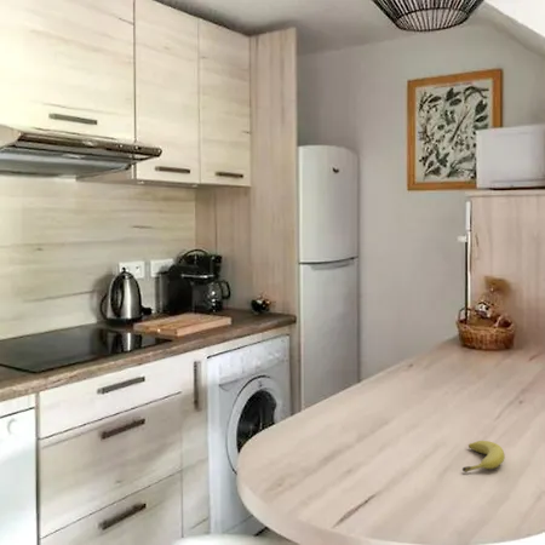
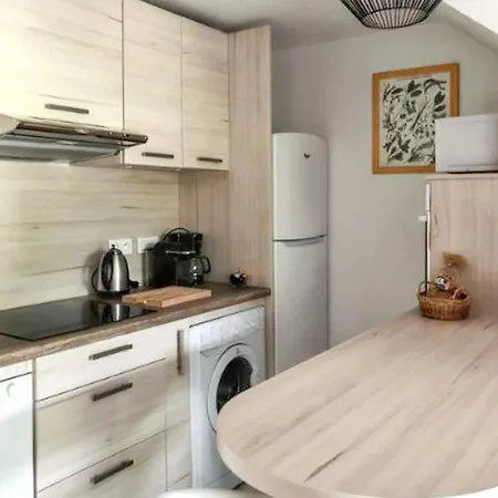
- fruit [461,440,506,474]
